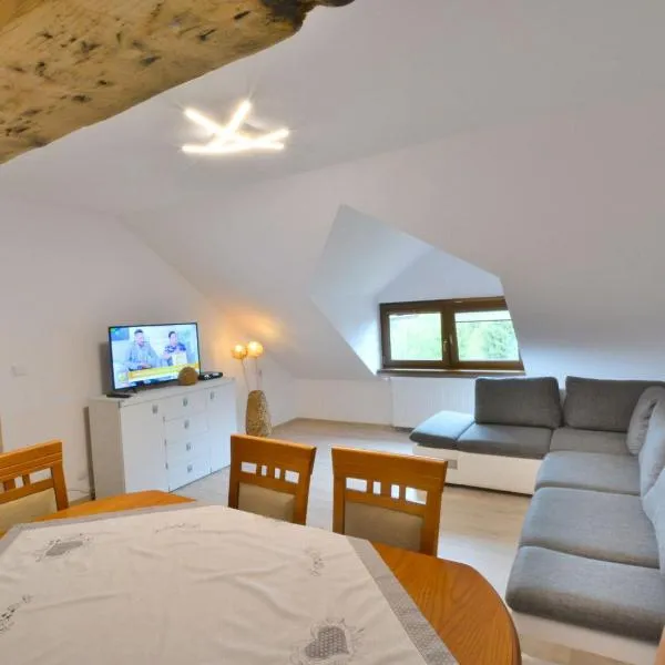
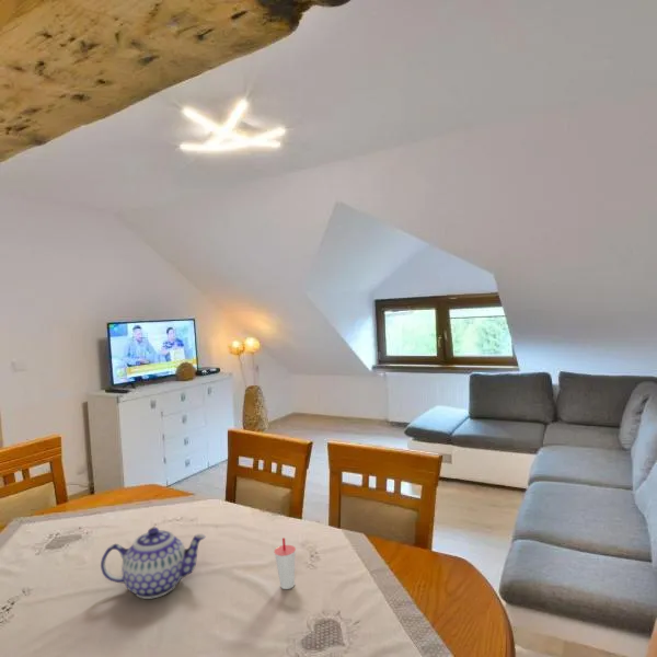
+ teapot [100,527,207,600]
+ cup [273,537,297,590]
